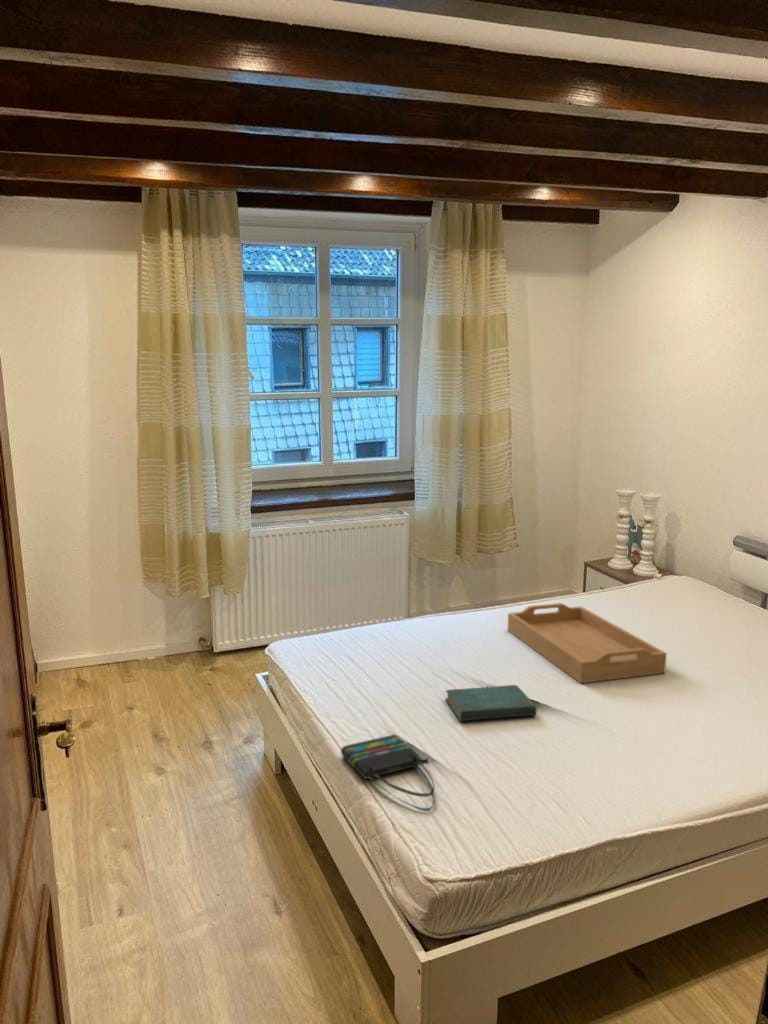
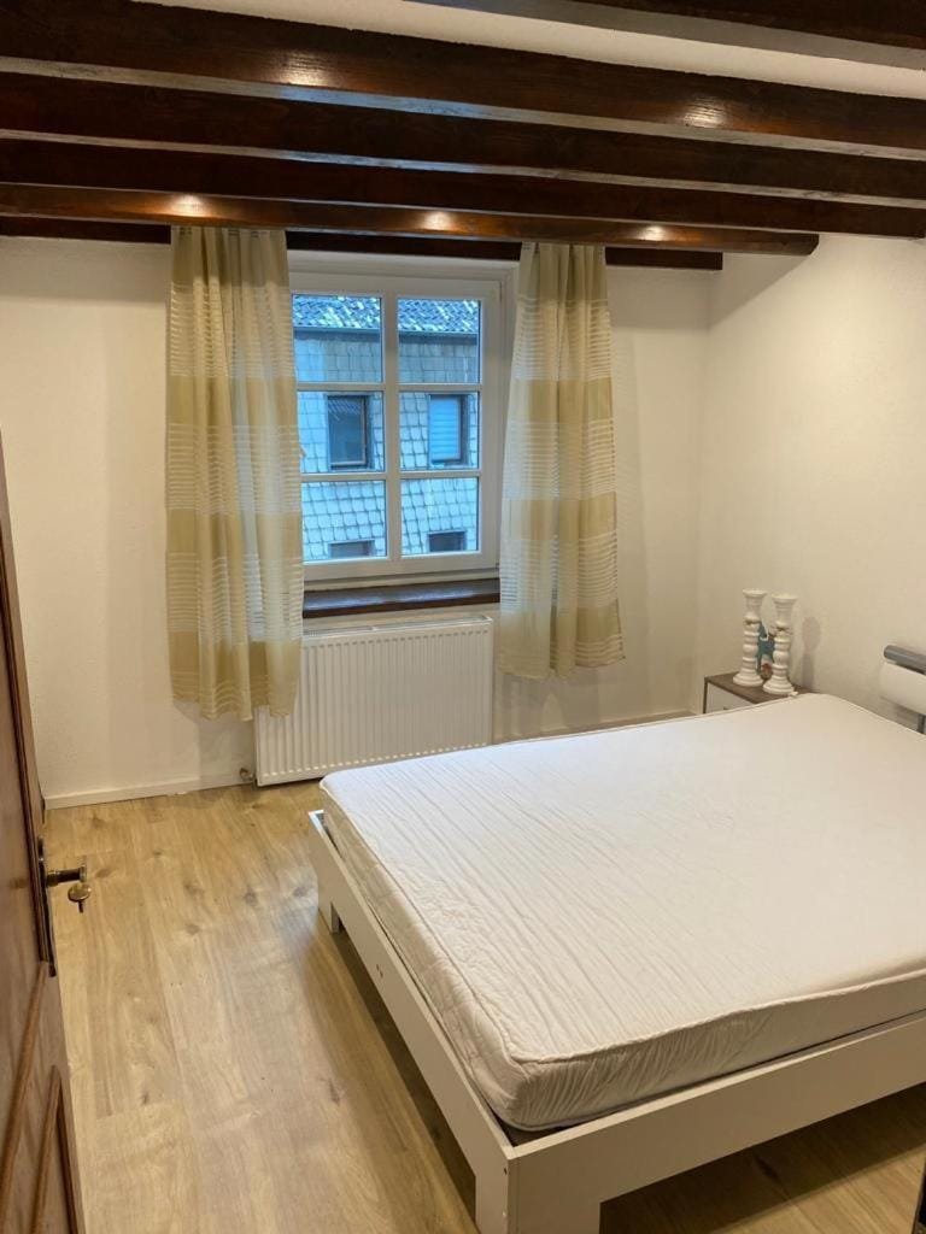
- tote bag [340,734,436,812]
- serving tray [507,602,668,684]
- book [444,684,537,722]
